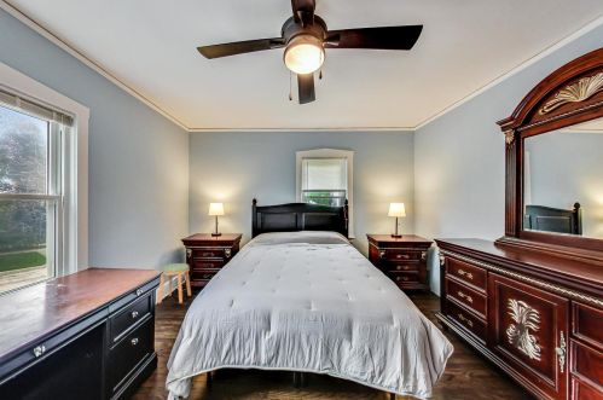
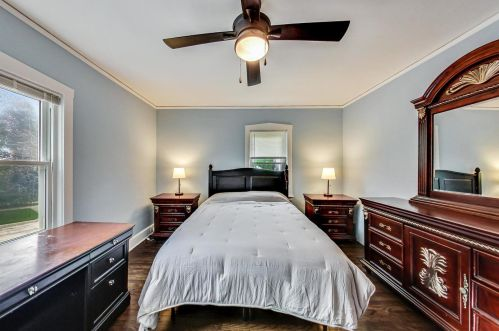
- stool [157,262,192,305]
